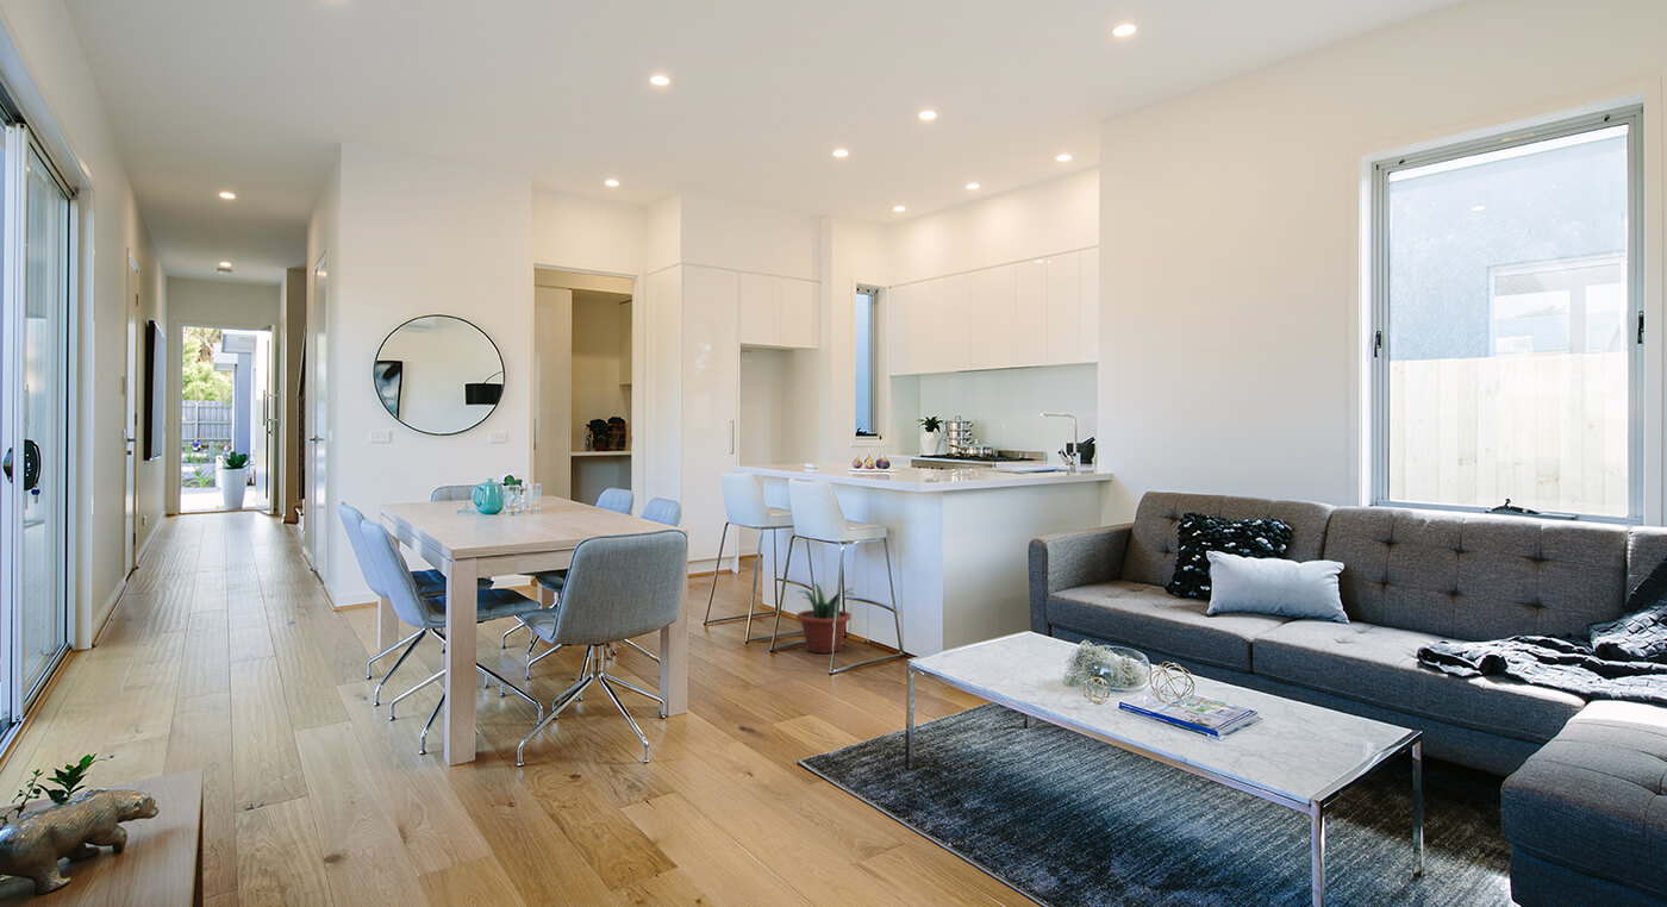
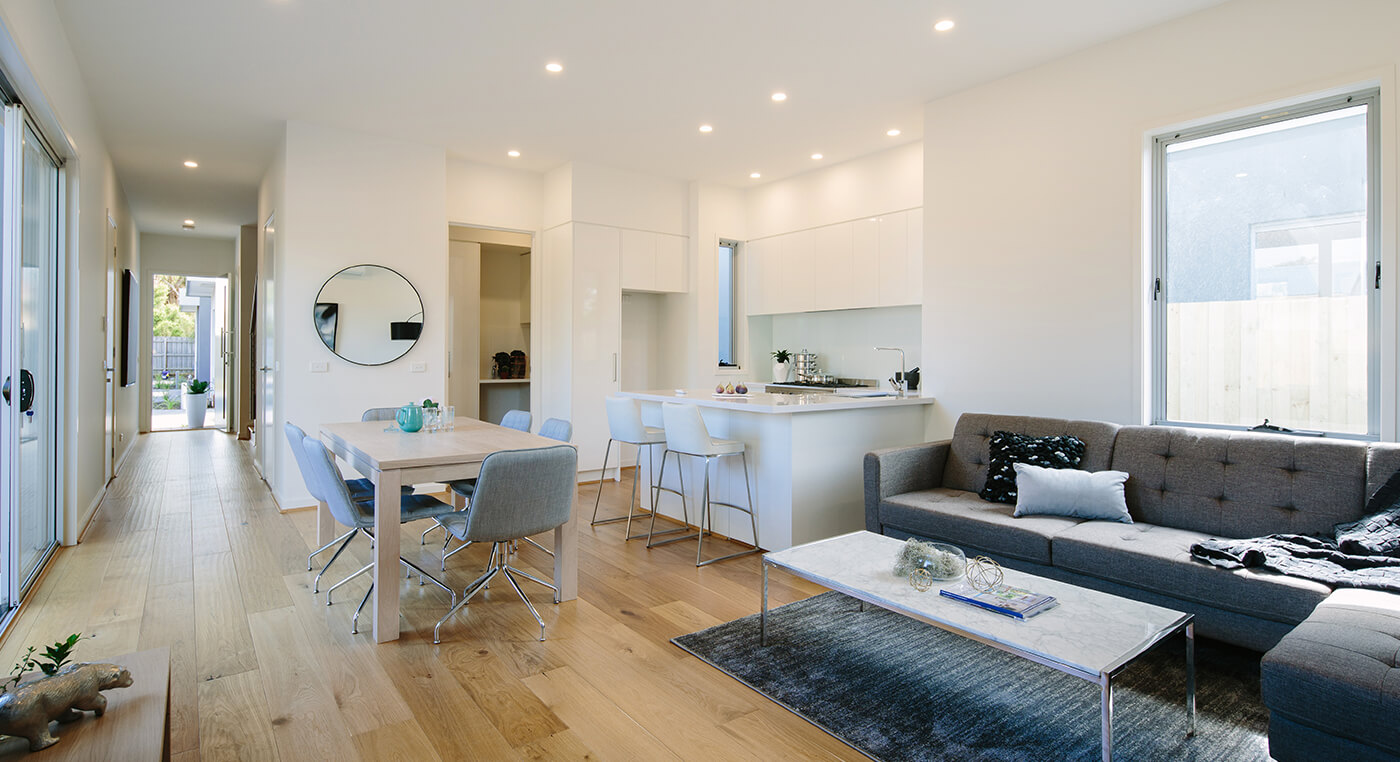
- potted plant [795,582,856,655]
